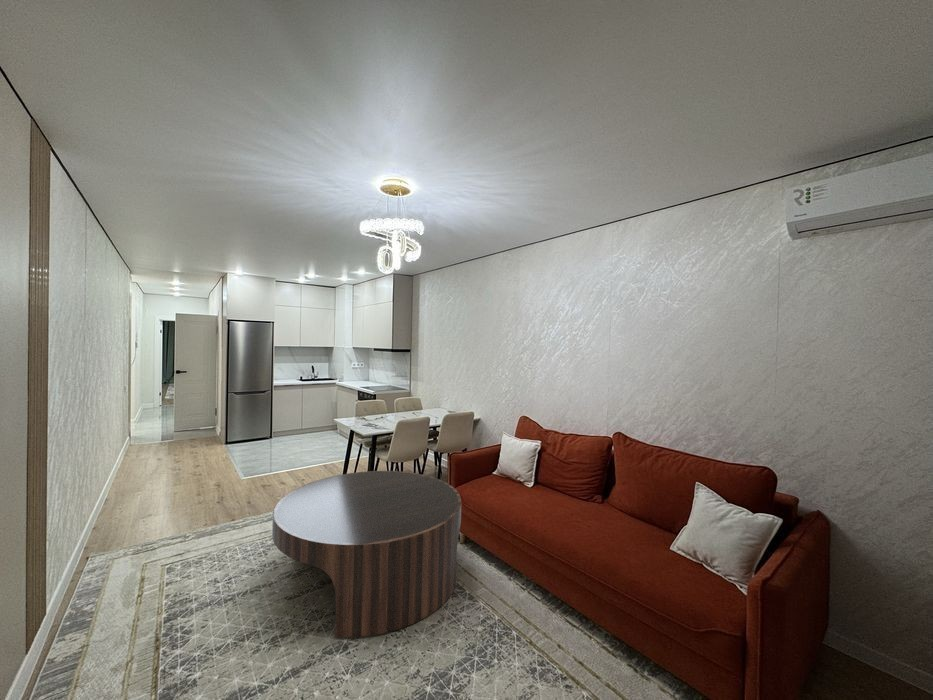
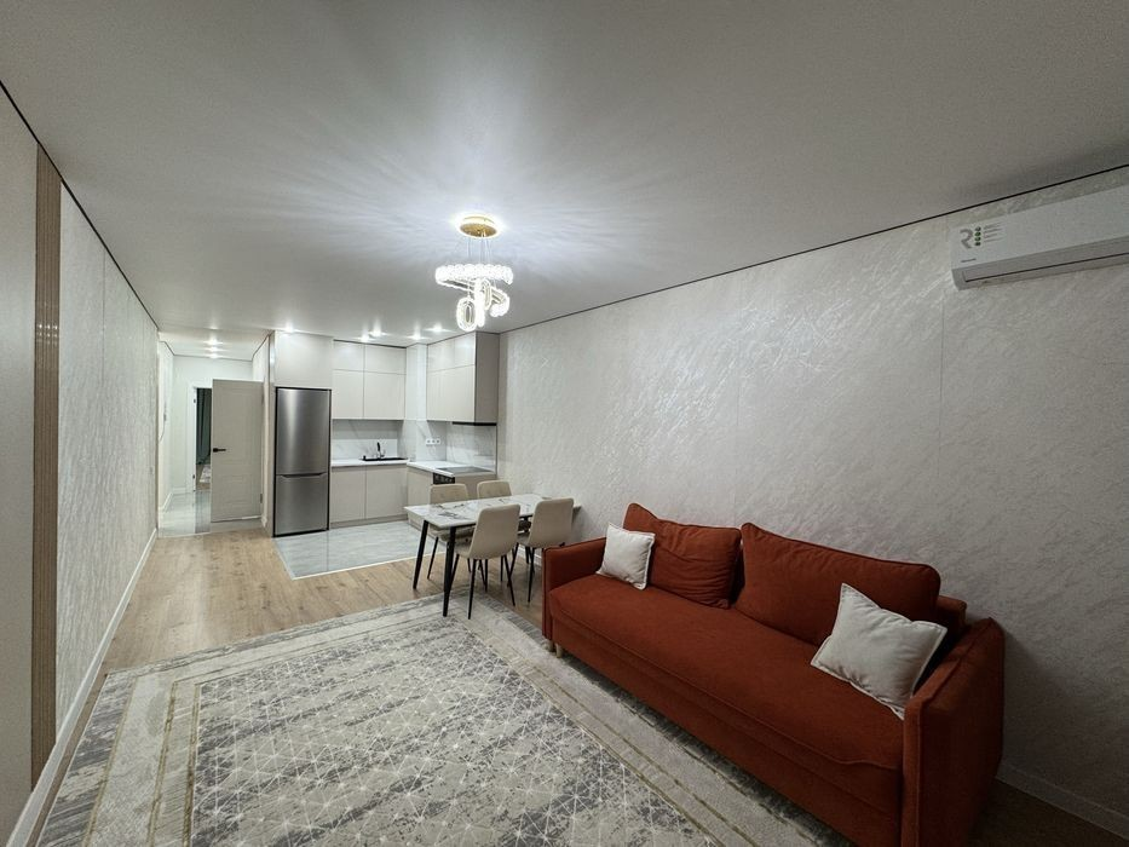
- coffee table [271,470,462,638]
